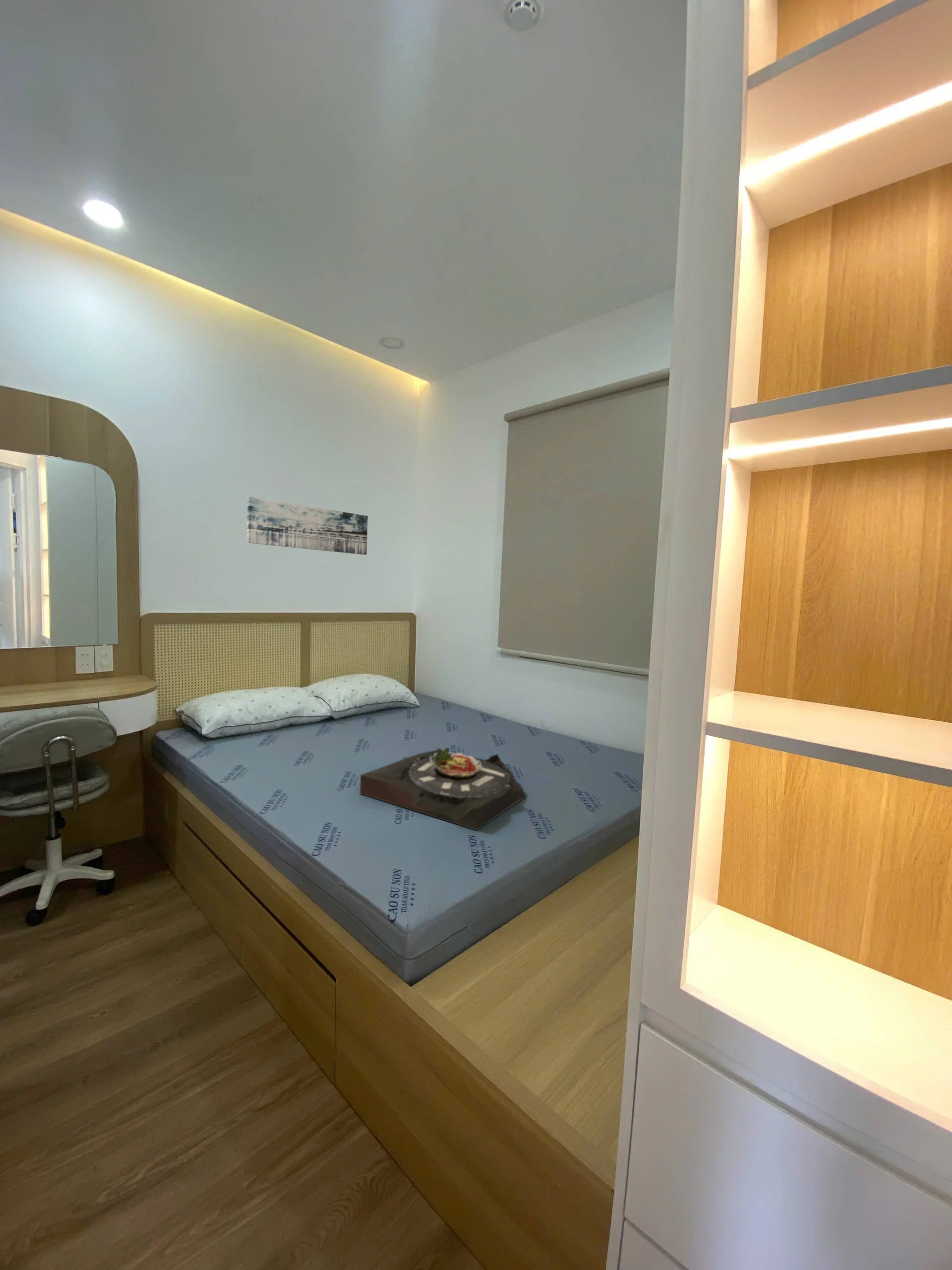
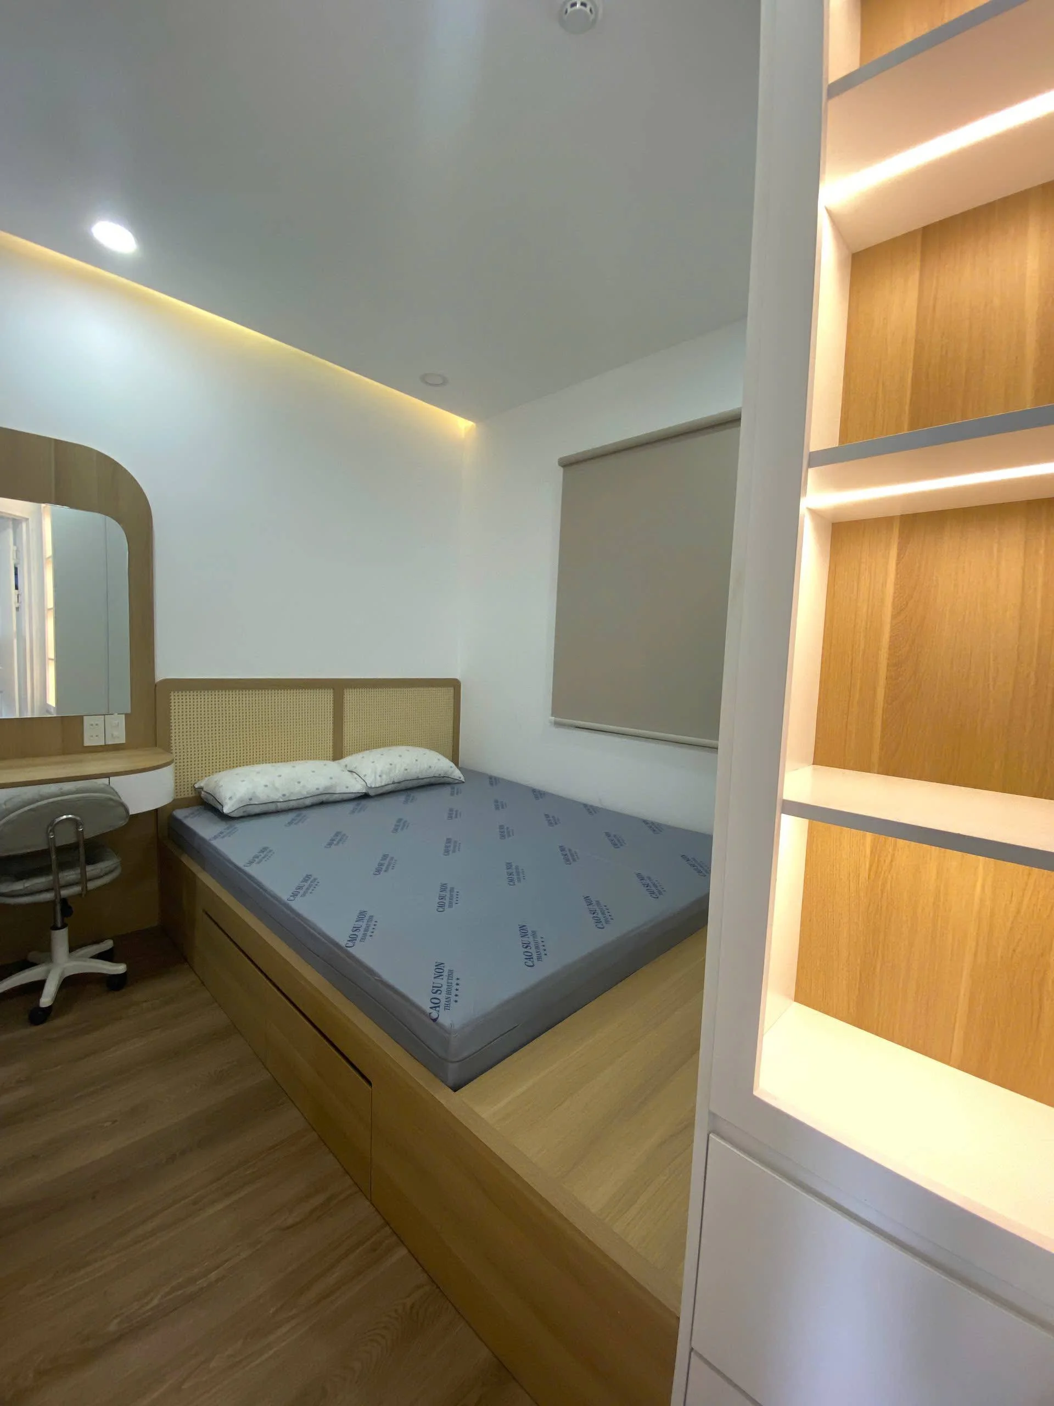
- serving tray [359,747,527,831]
- wall art [246,496,368,555]
